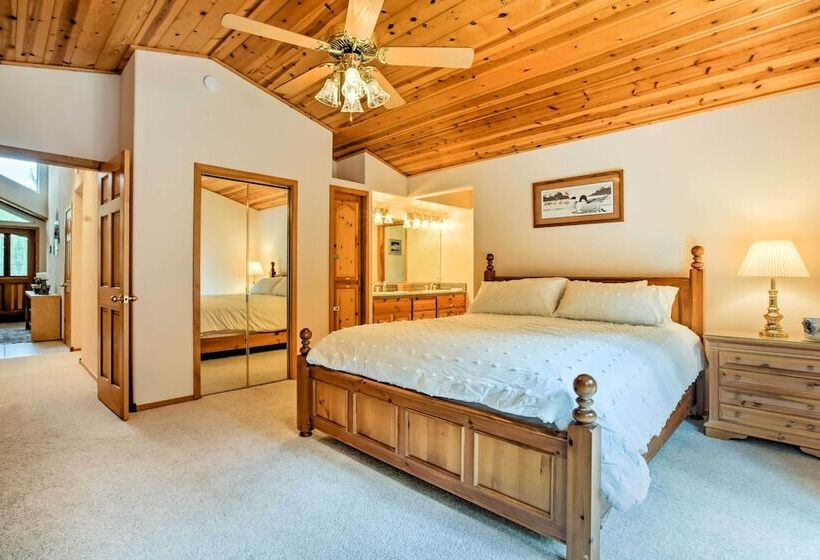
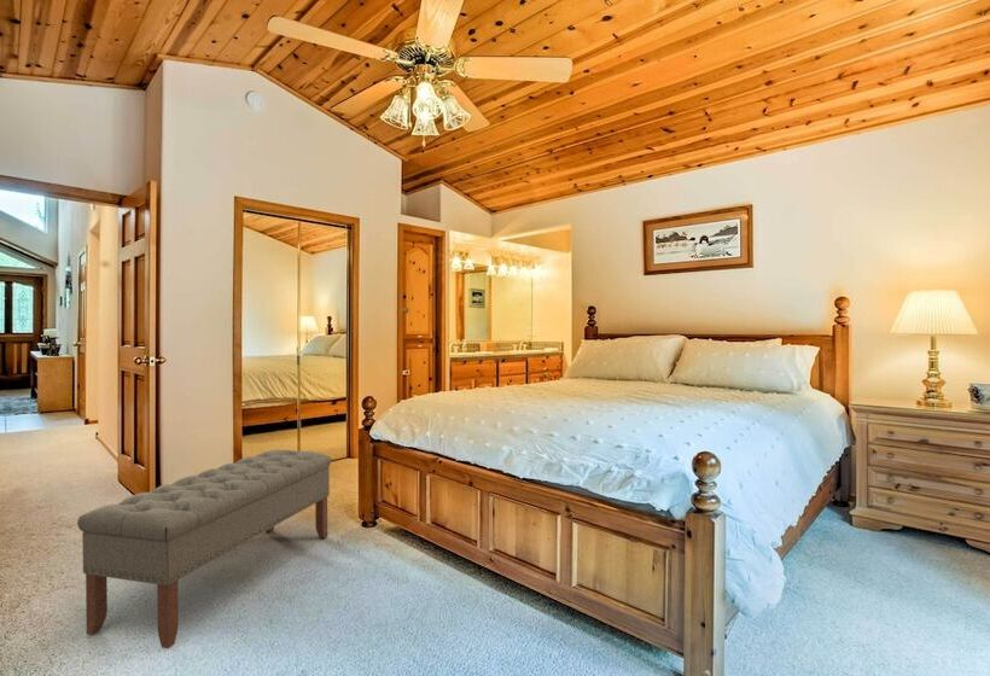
+ bench [76,449,332,649]
